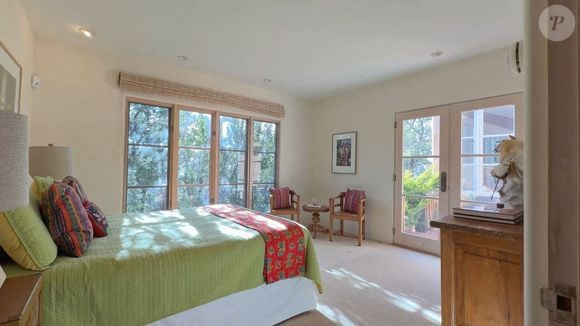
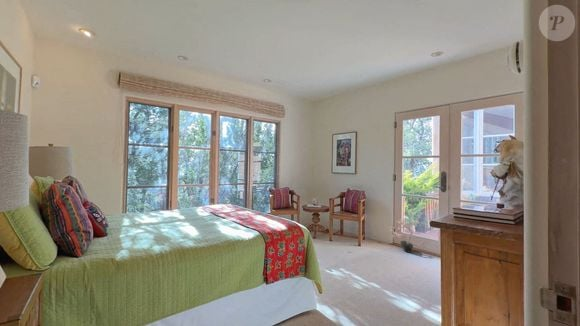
+ potted plant [387,218,420,254]
